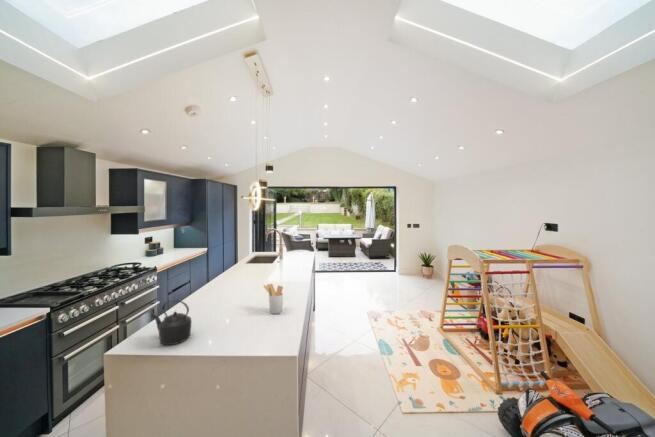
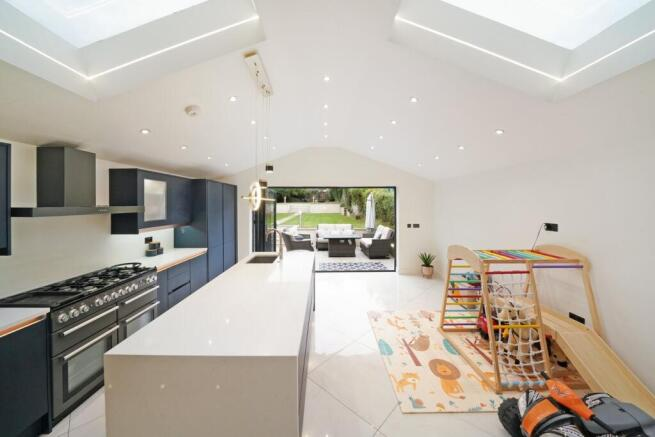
- utensil holder [263,283,284,315]
- kettle [150,299,193,346]
